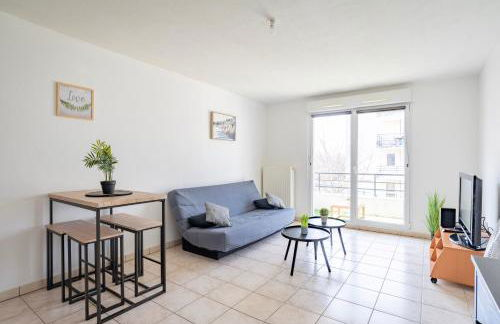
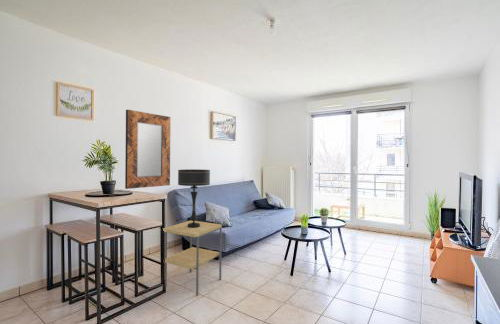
+ table lamp [177,168,211,228]
+ home mirror [124,109,171,190]
+ side table [162,220,223,297]
